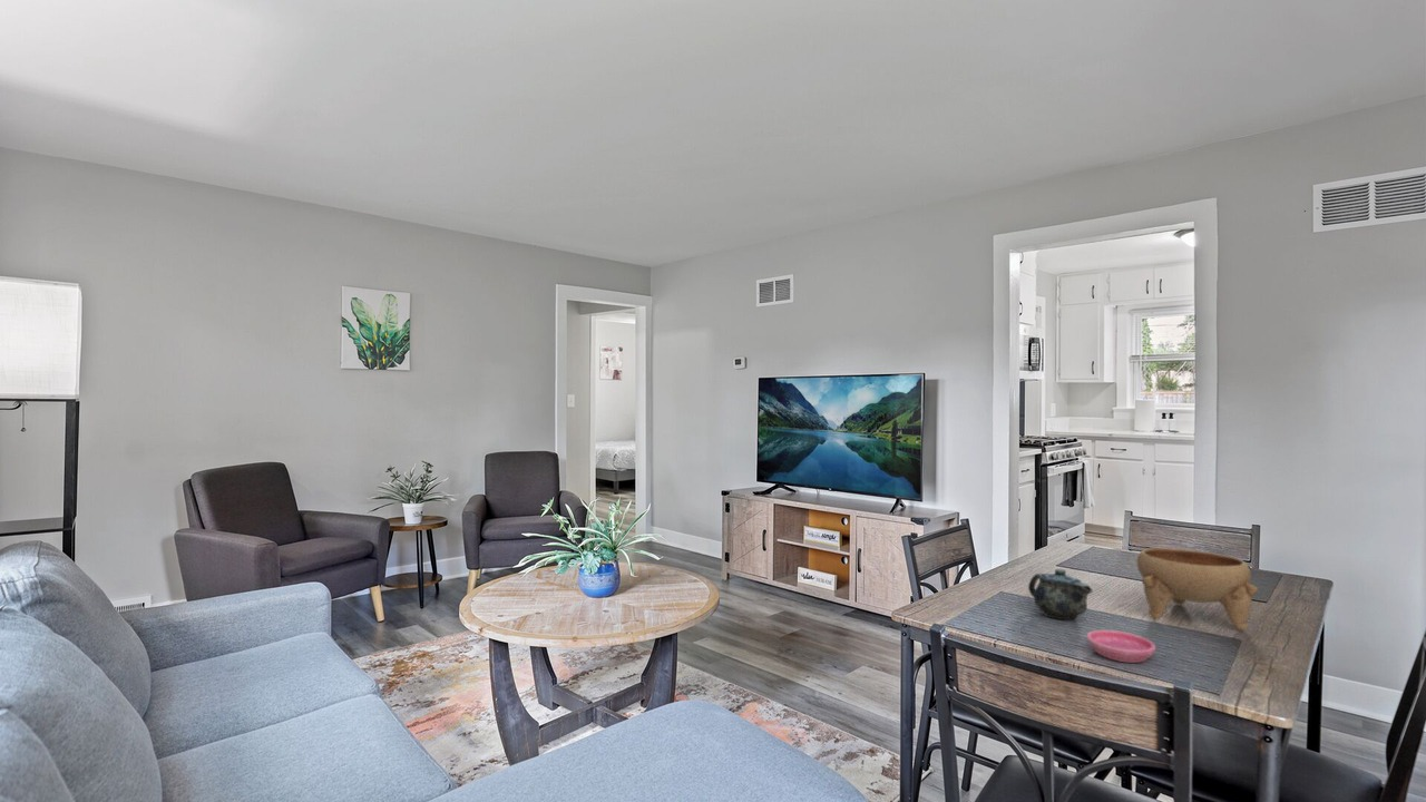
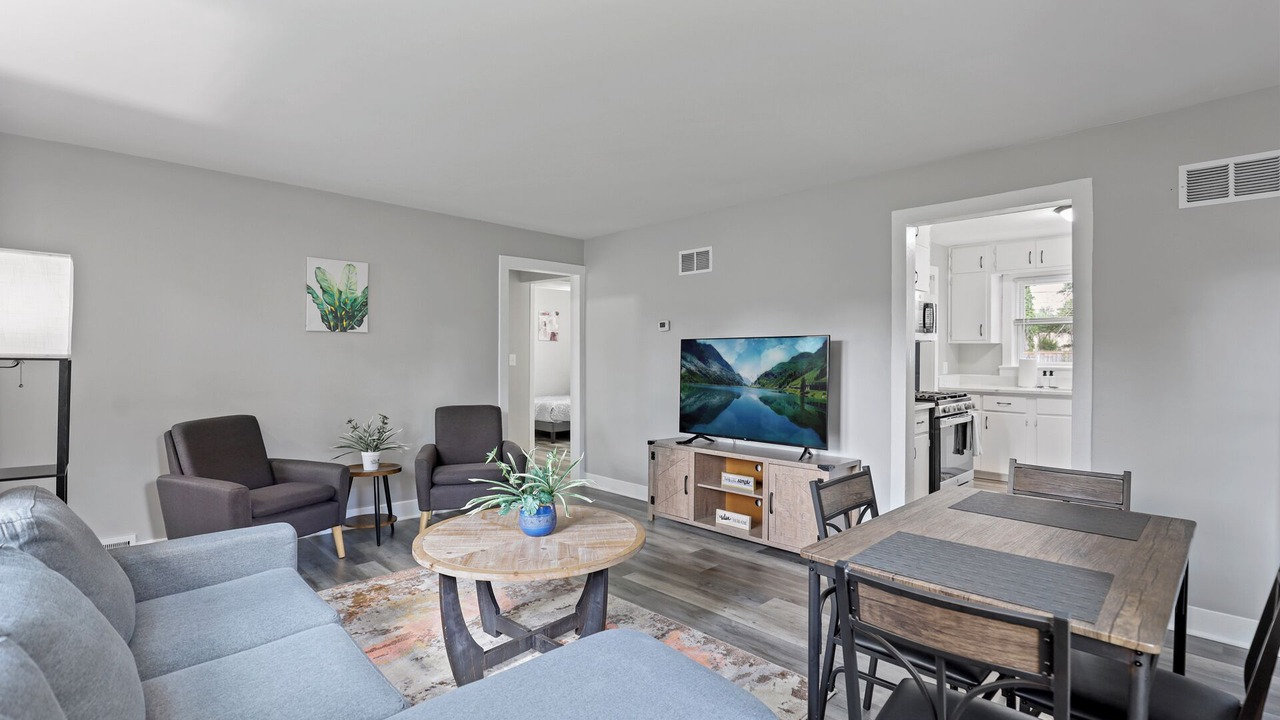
- saucer [1085,629,1156,664]
- bowl [1136,547,1259,632]
- chinaware [1027,567,1094,620]
